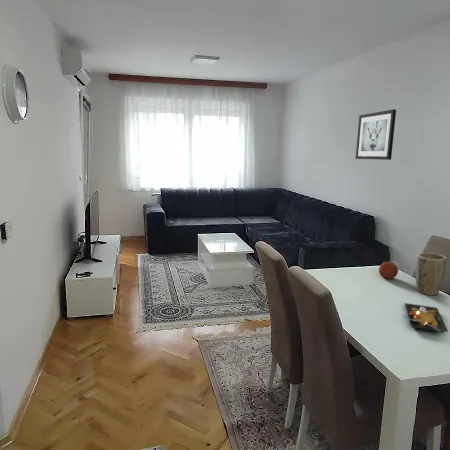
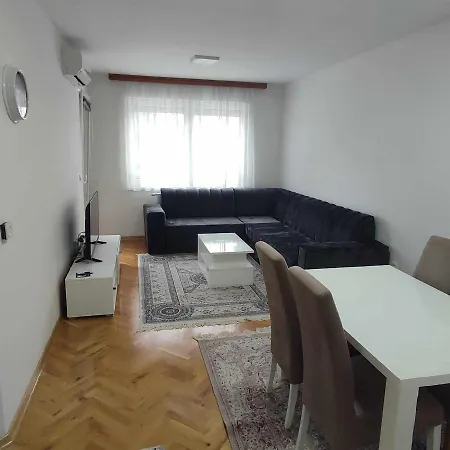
- plate [402,302,449,334]
- wall art [355,108,397,161]
- plant pot [415,252,447,296]
- fruit [378,261,399,280]
